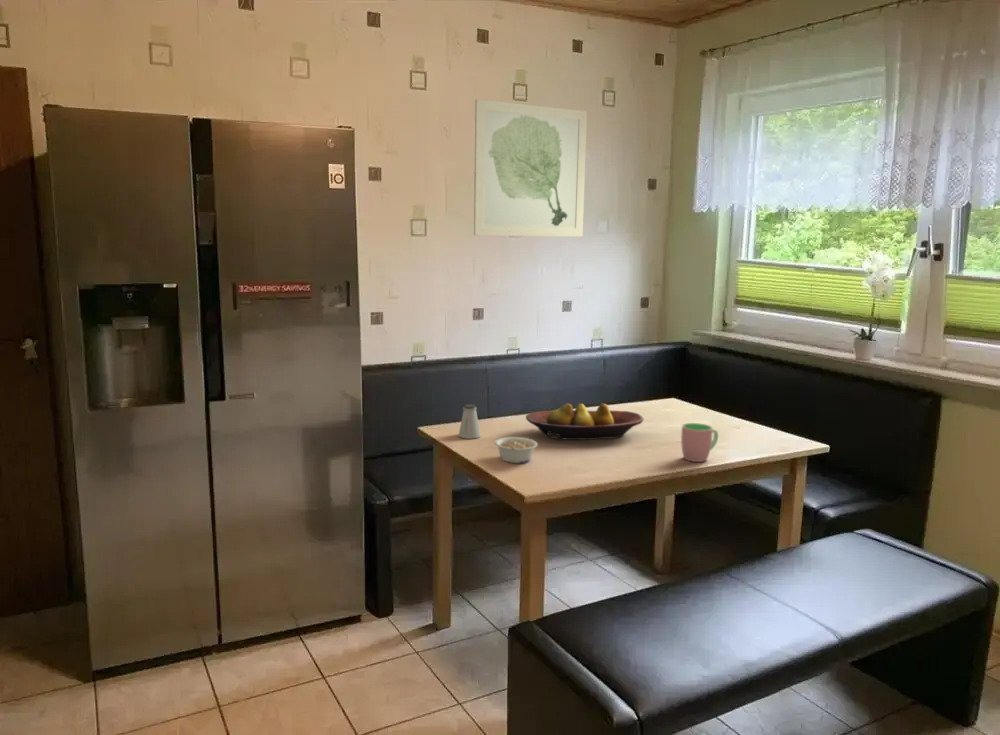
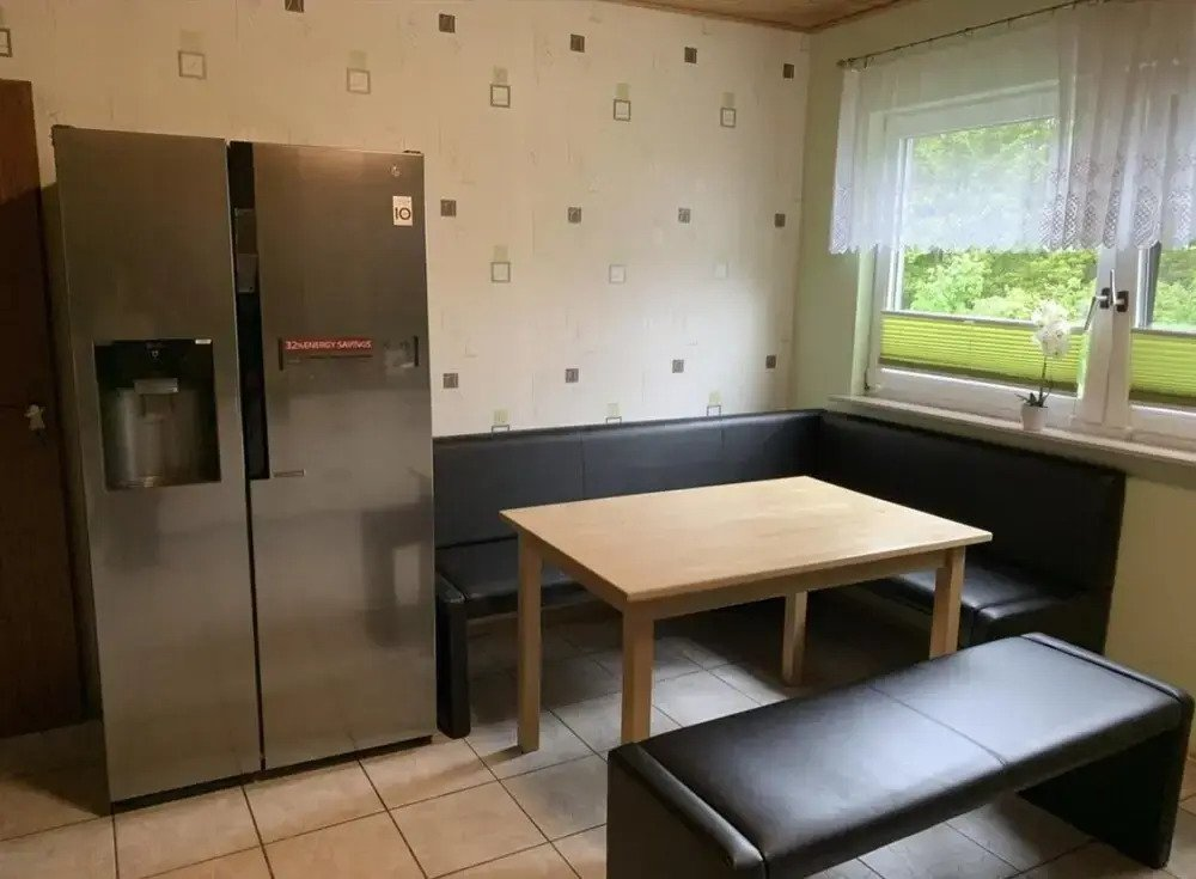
- wall art [473,98,588,238]
- fruit bowl [525,402,645,441]
- cup [680,422,719,463]
- legume [494,436,539,464]
- saltshaker [457,403,482,440]
